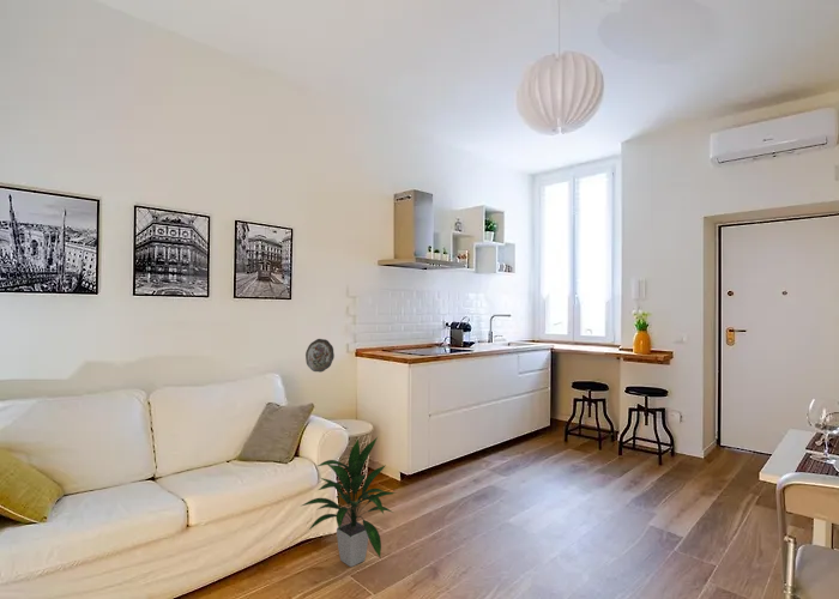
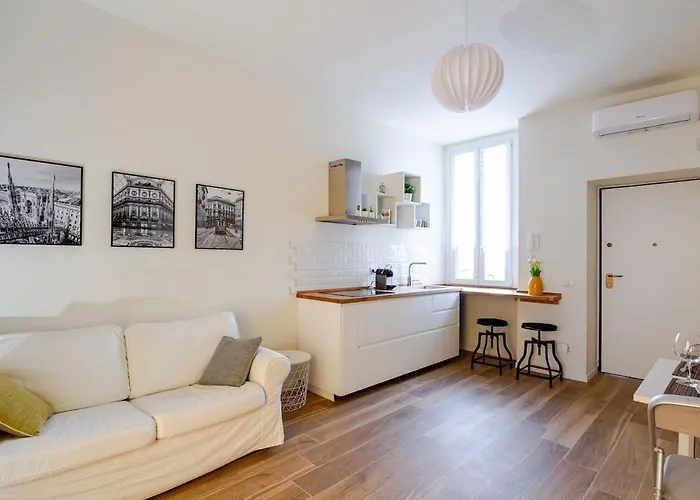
- indoor plant [301,436,397,568]
- decorative plate [304,338,336,374]
